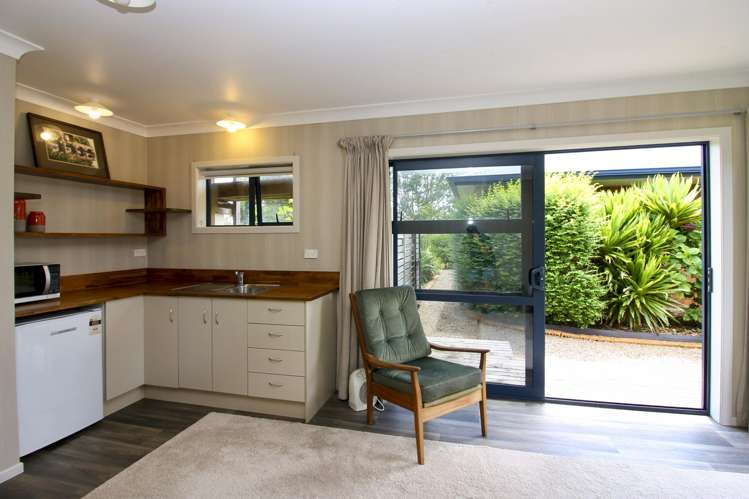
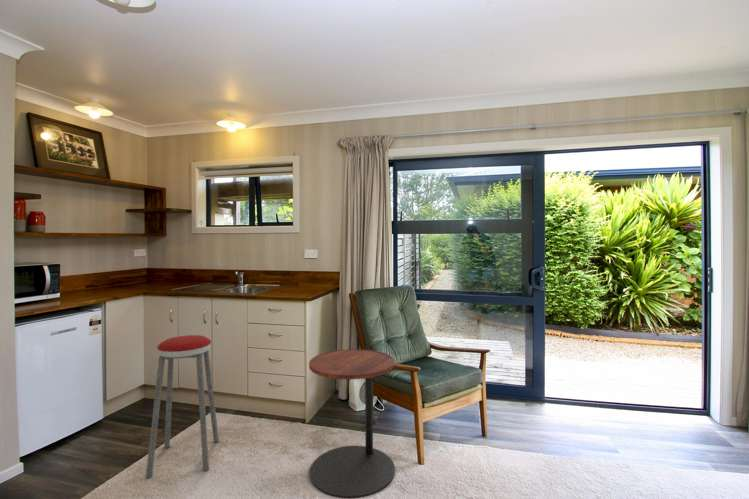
+ side table [308,348,396,499]
+ music stool [145,334,220,479]
